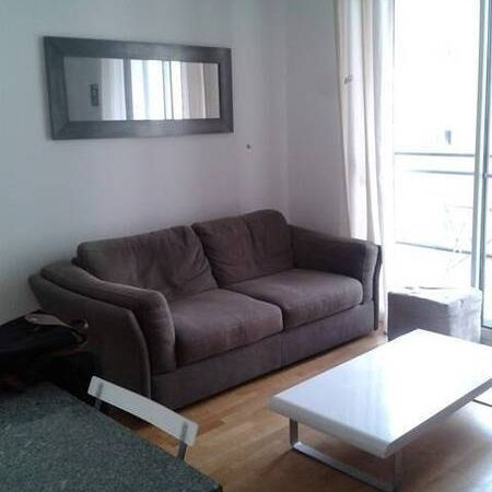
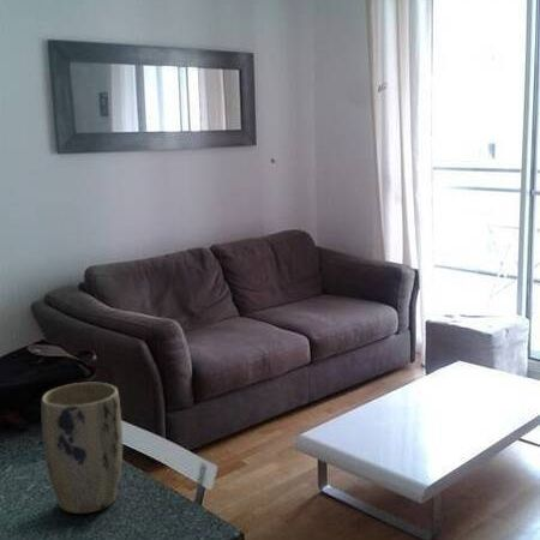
+ plant pot [40,382,124,515]
